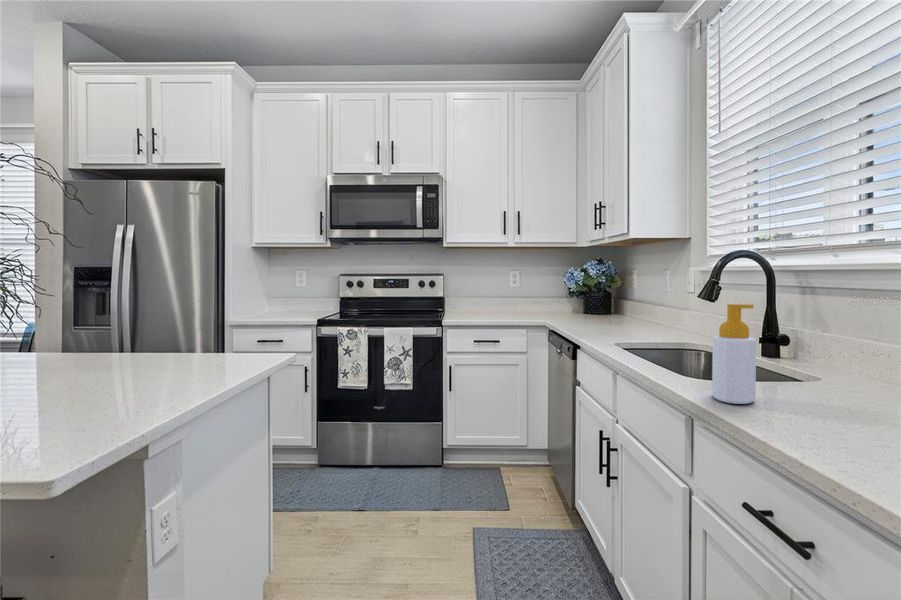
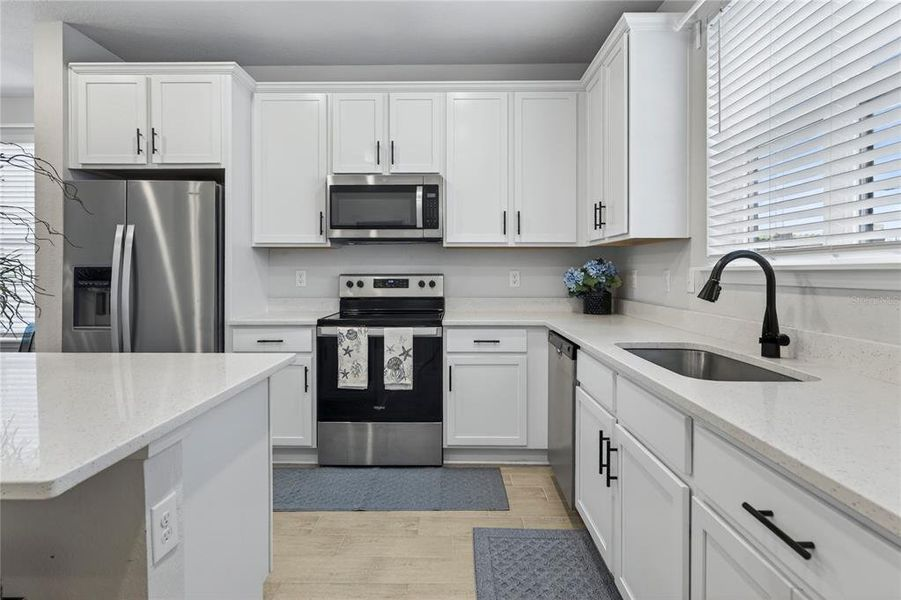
- soap bottle [711,303,757,405]
